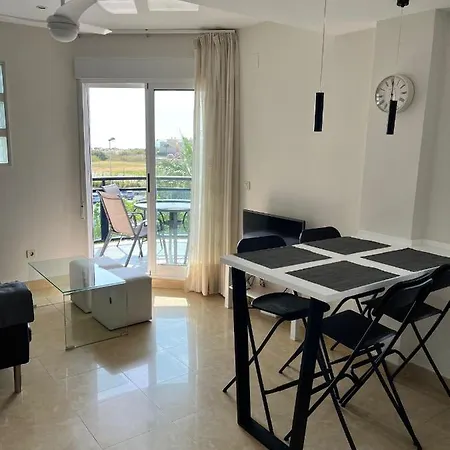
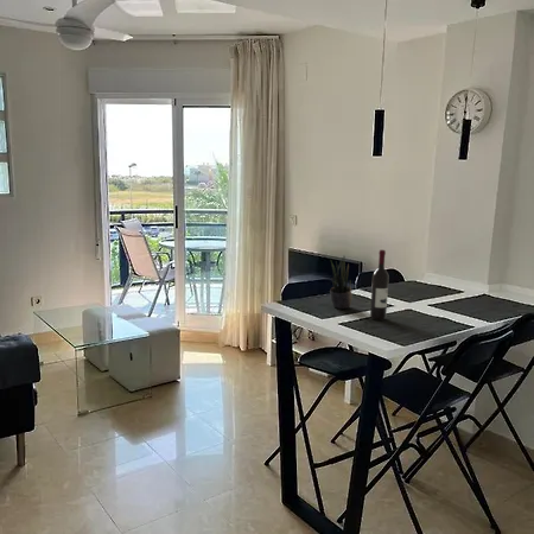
+ potted plant [329,255,354,310]
+ wine bottle [369,249,390,322]
